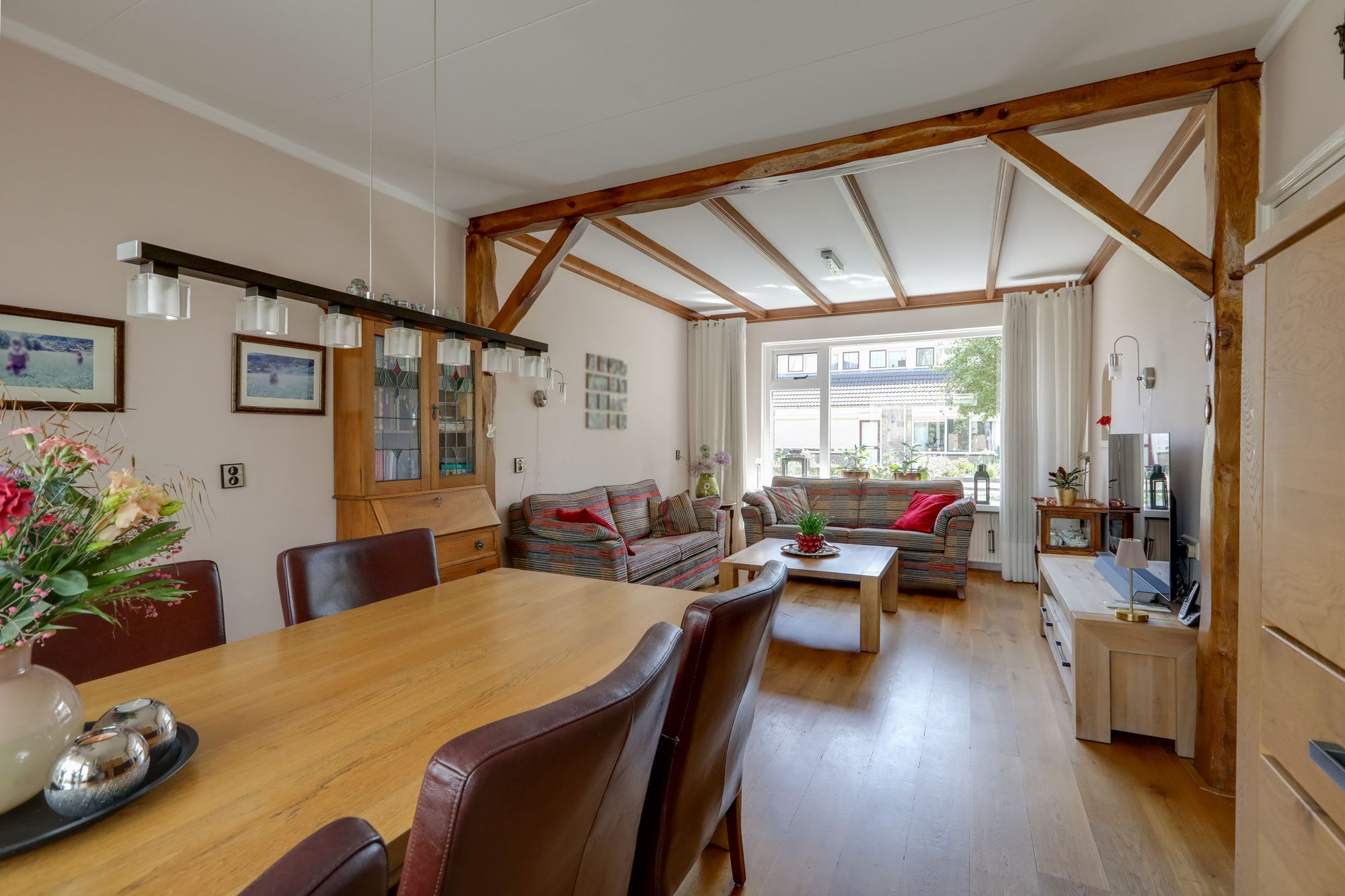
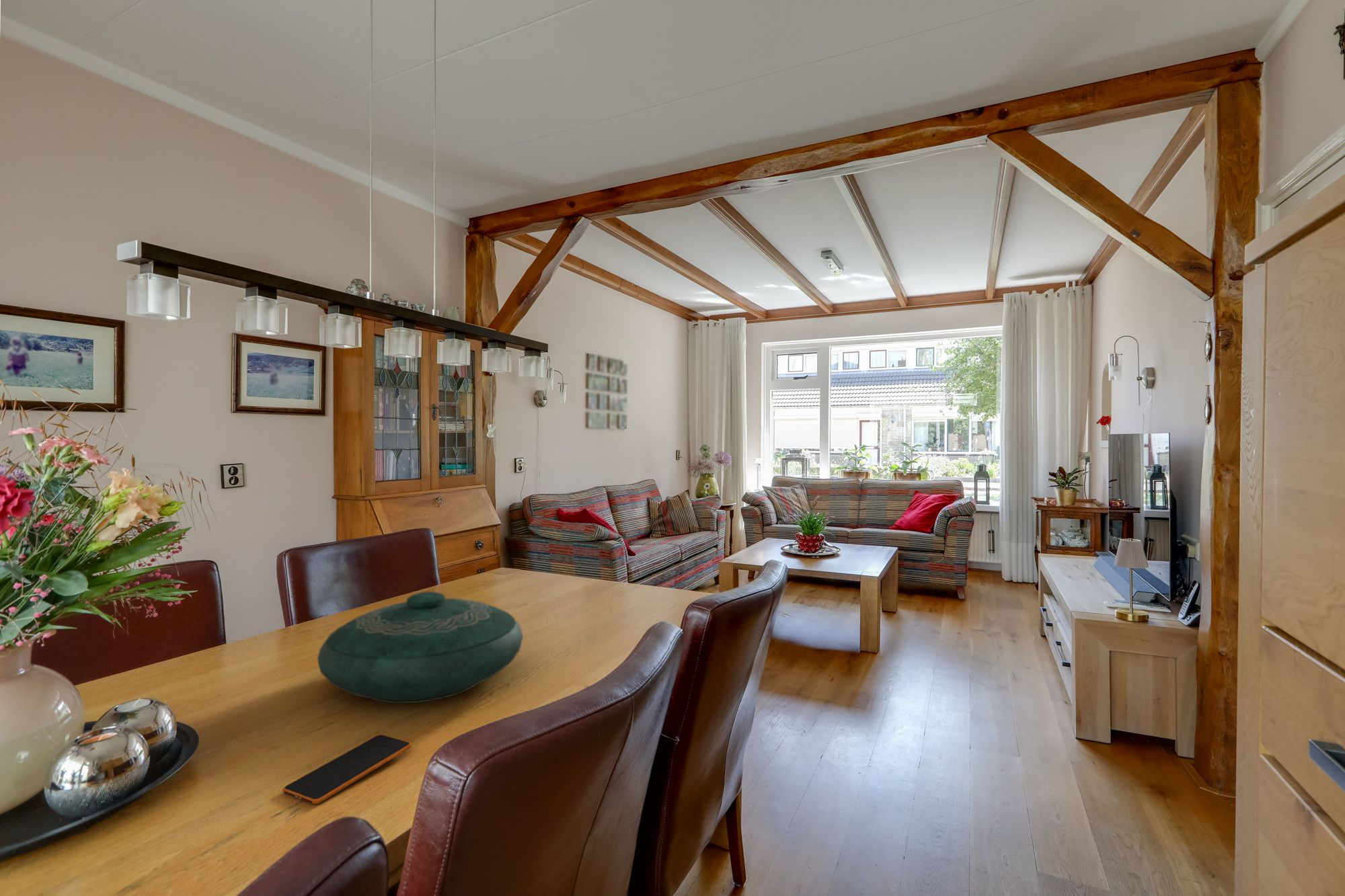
+ smartphone [282,734,412,805]
+ decorative bowl [317,591,524,704]
